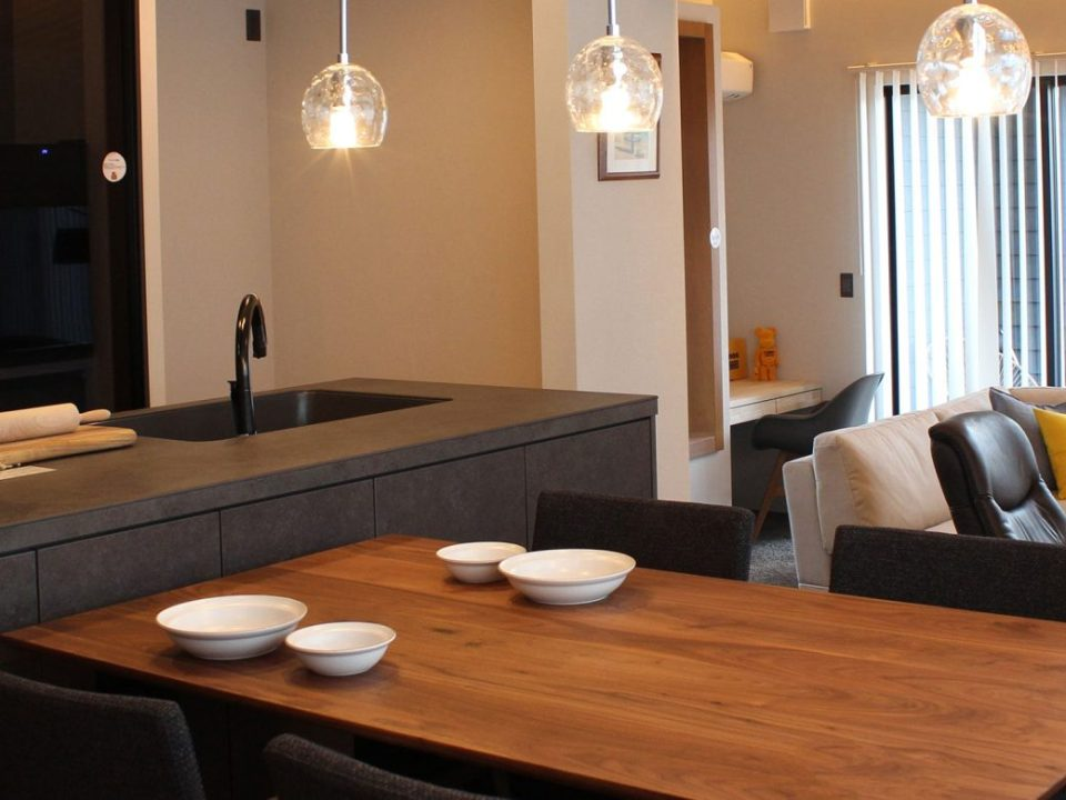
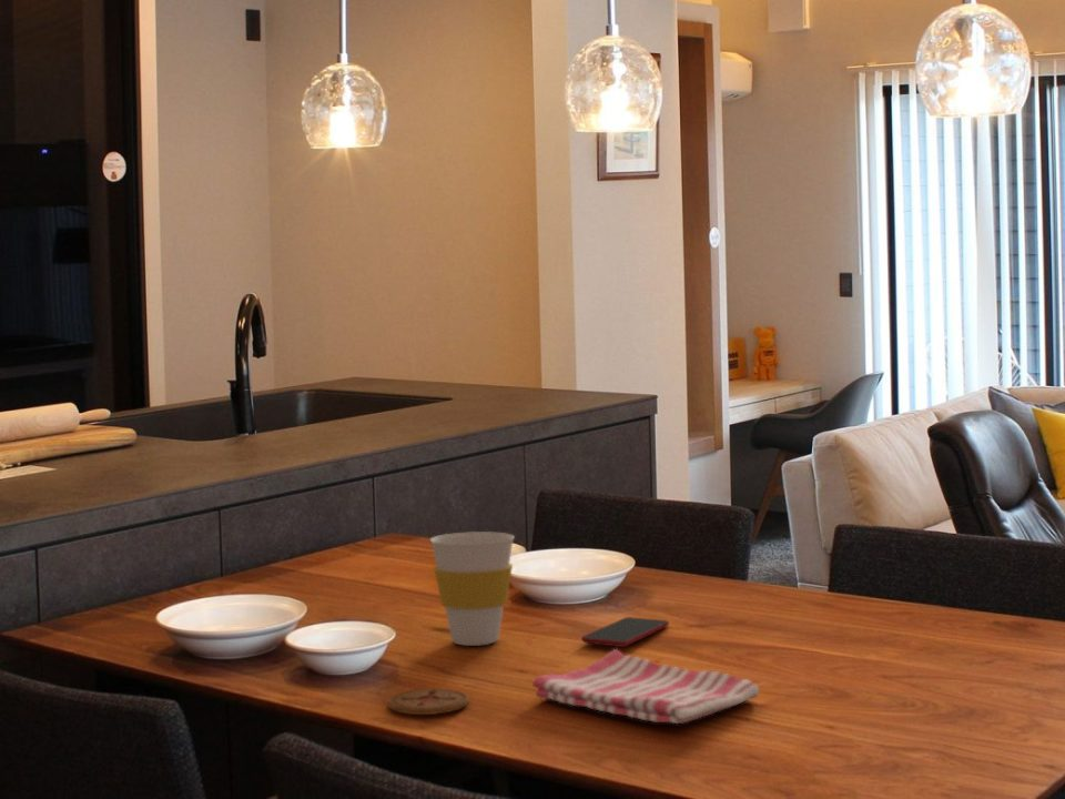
+ smartphone [580,616,670,648]
+ dish towel [531,648,760,725]
+ cup [429,530,516,647]
+ coaster [387,688,470,716]
